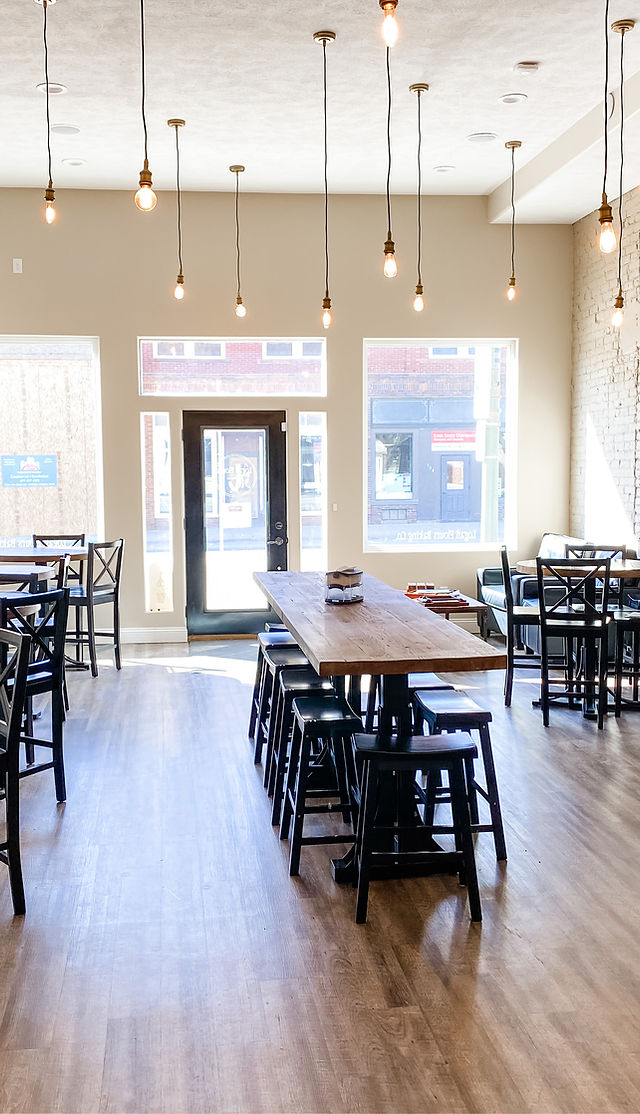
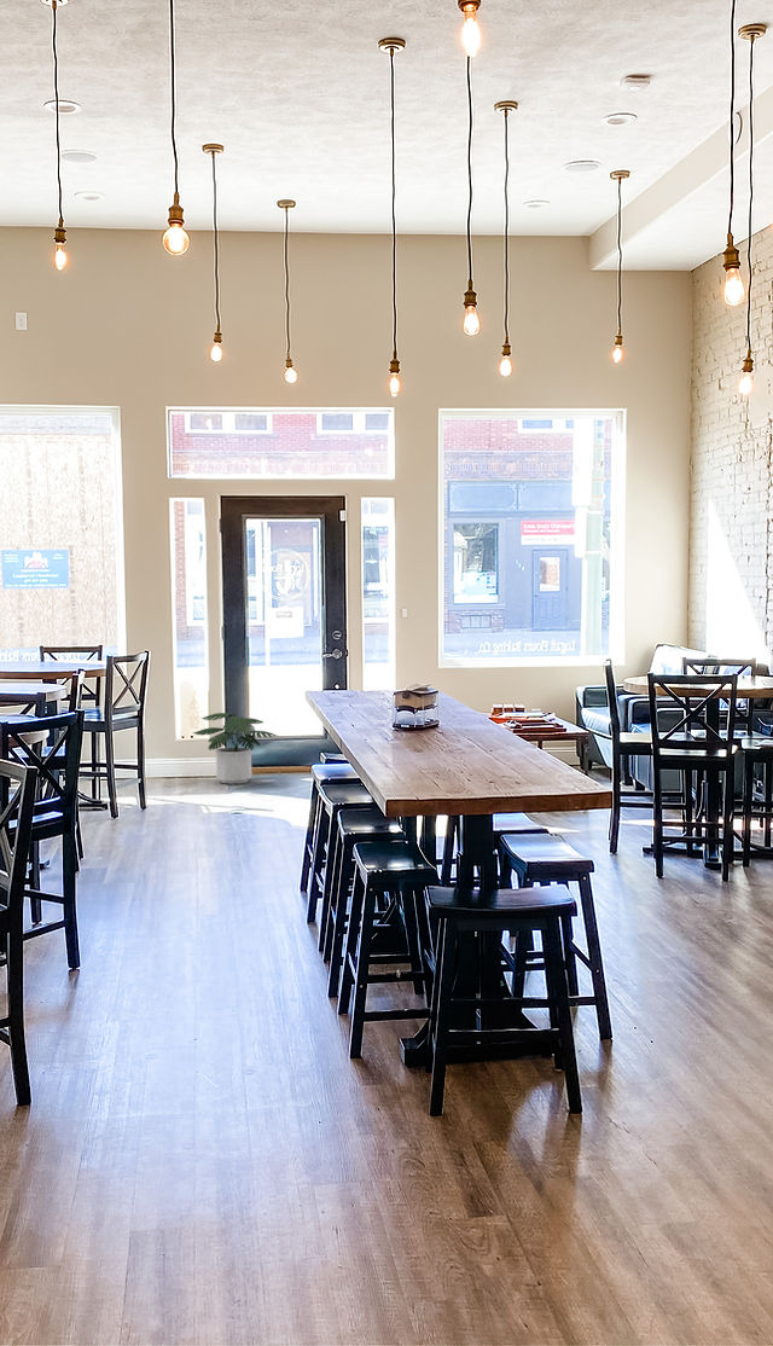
+ potted plant [192,712,278,785]
